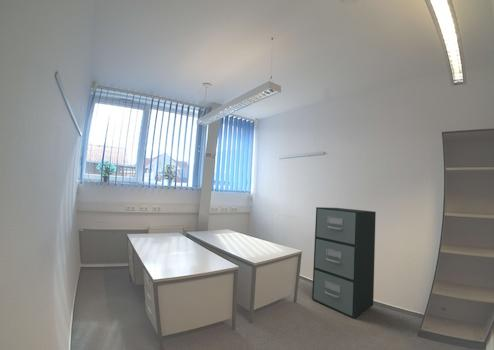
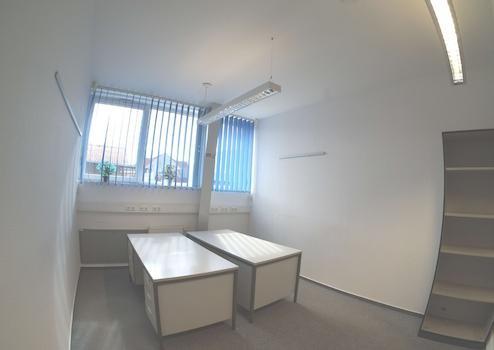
- filing cabinet [311,206,377,320]
